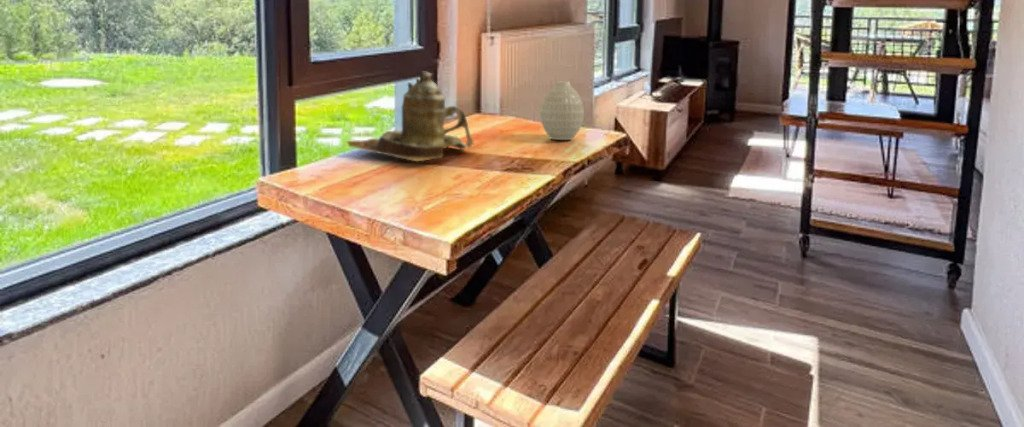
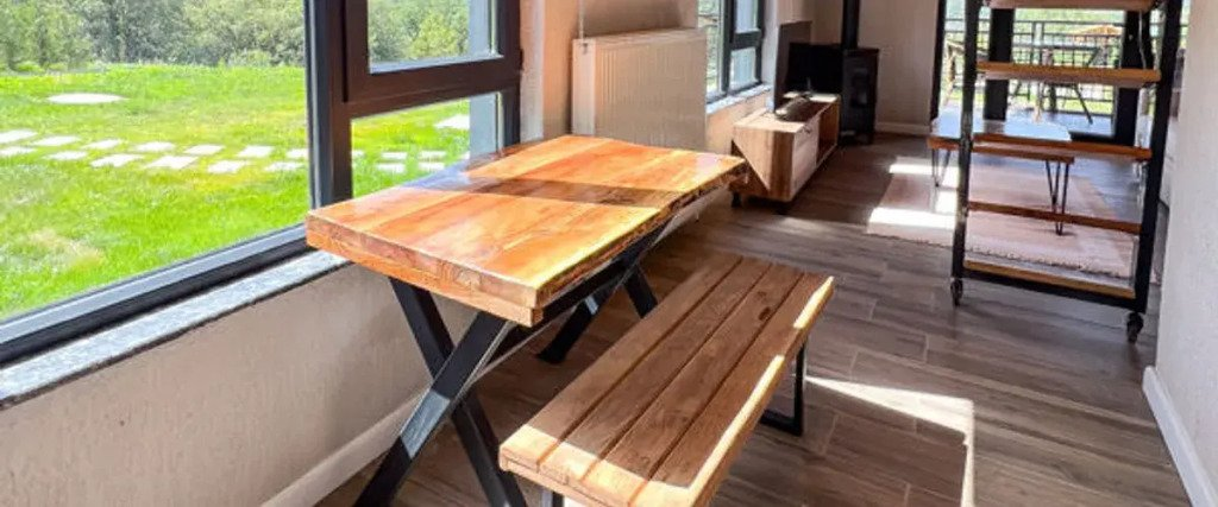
- teapot [346,70,475,162]
- vase [539,81,585,141]
